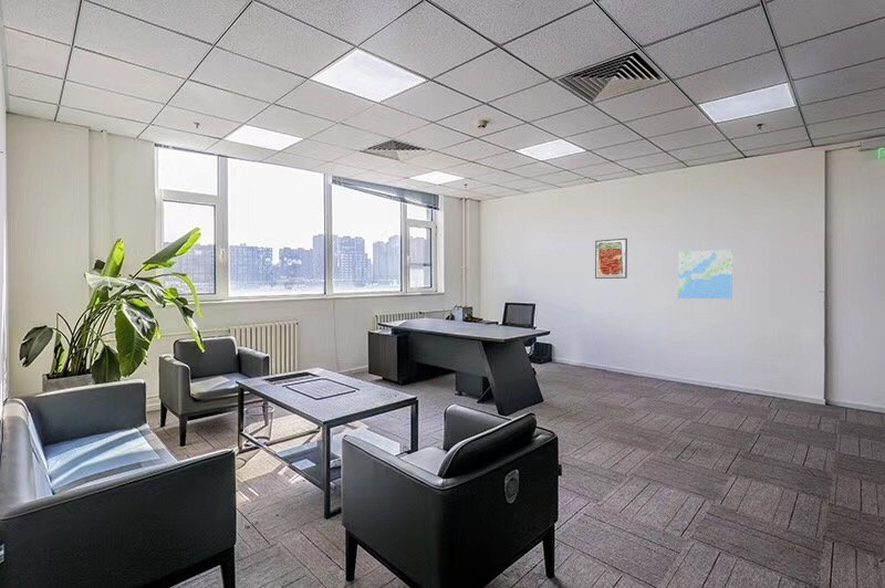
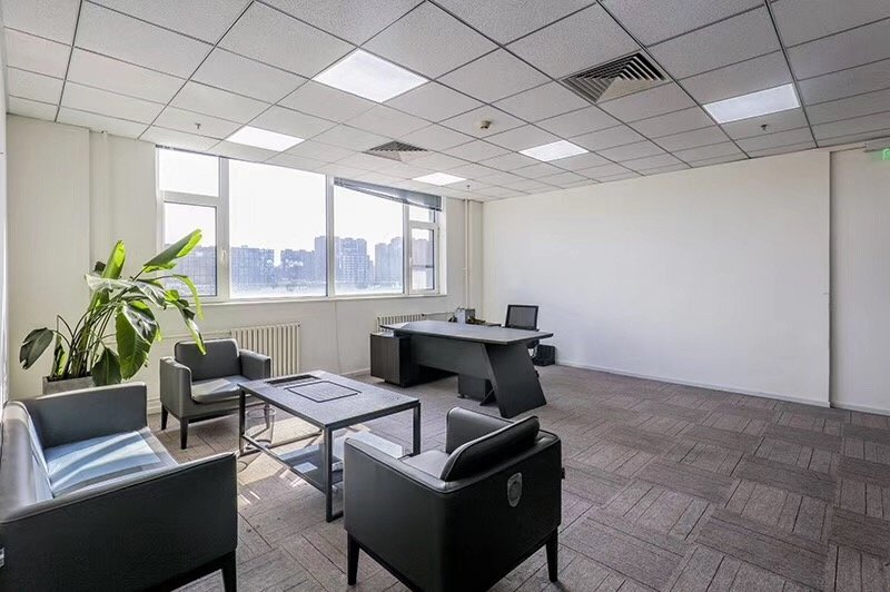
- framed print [594,238,628,280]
- map [677,249,733,301]
